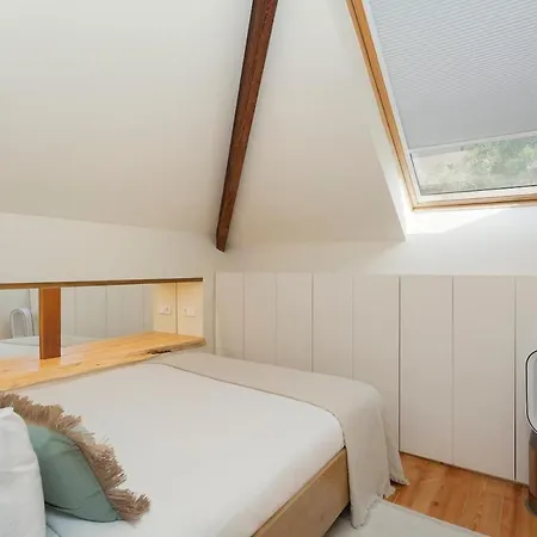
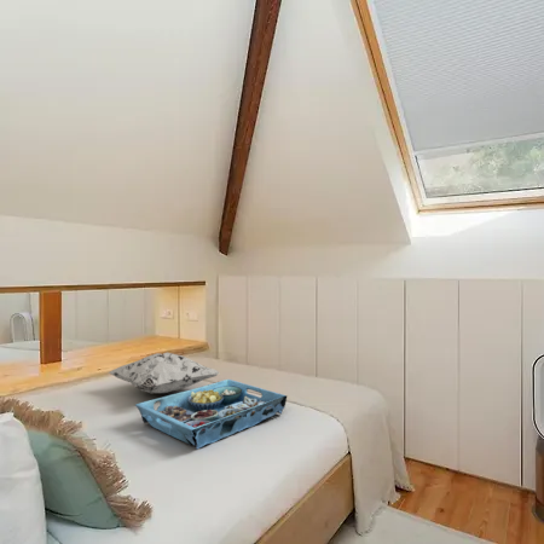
+ serving tray [134,378,288,450]
+ decorative pillow [108,352,221,395]
